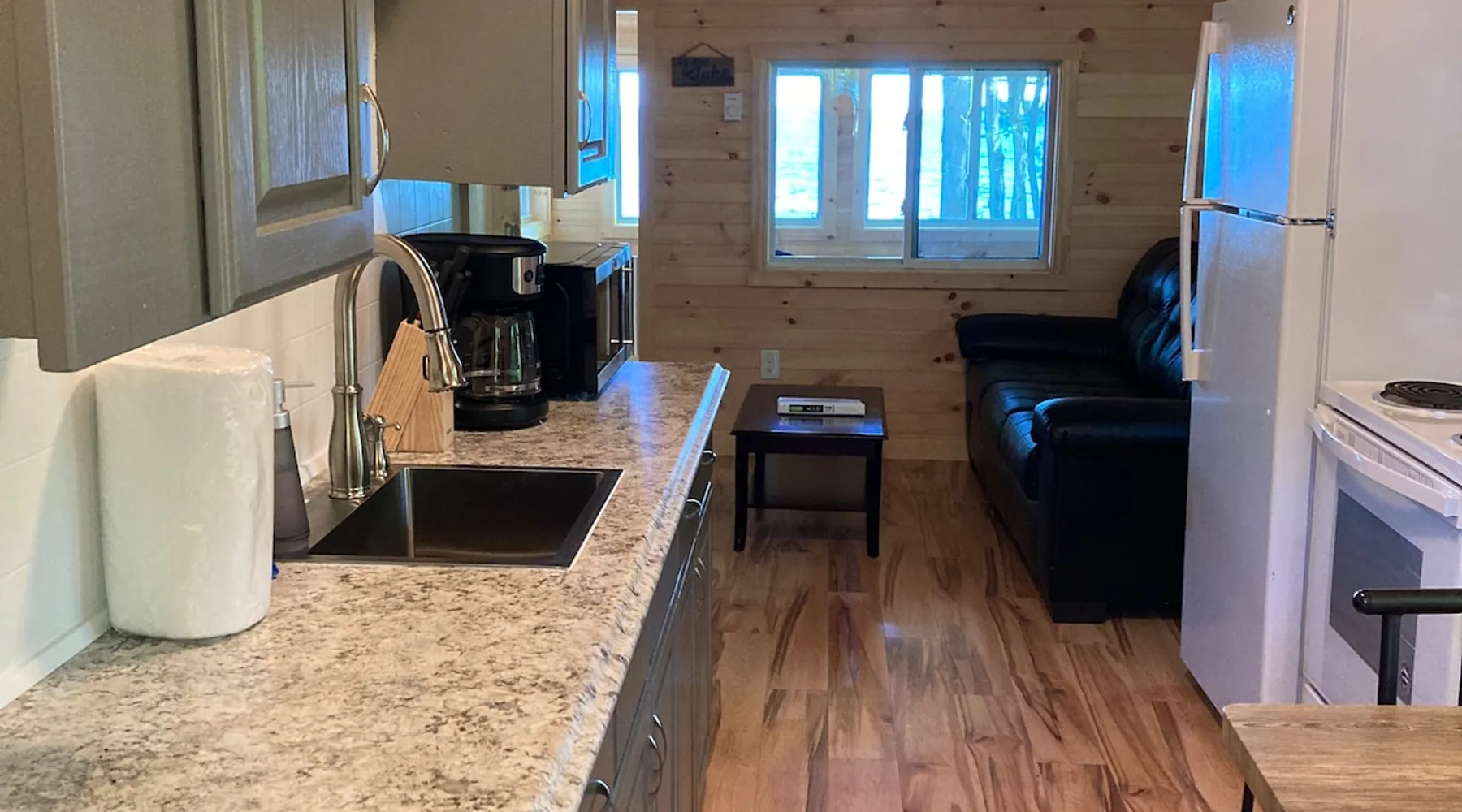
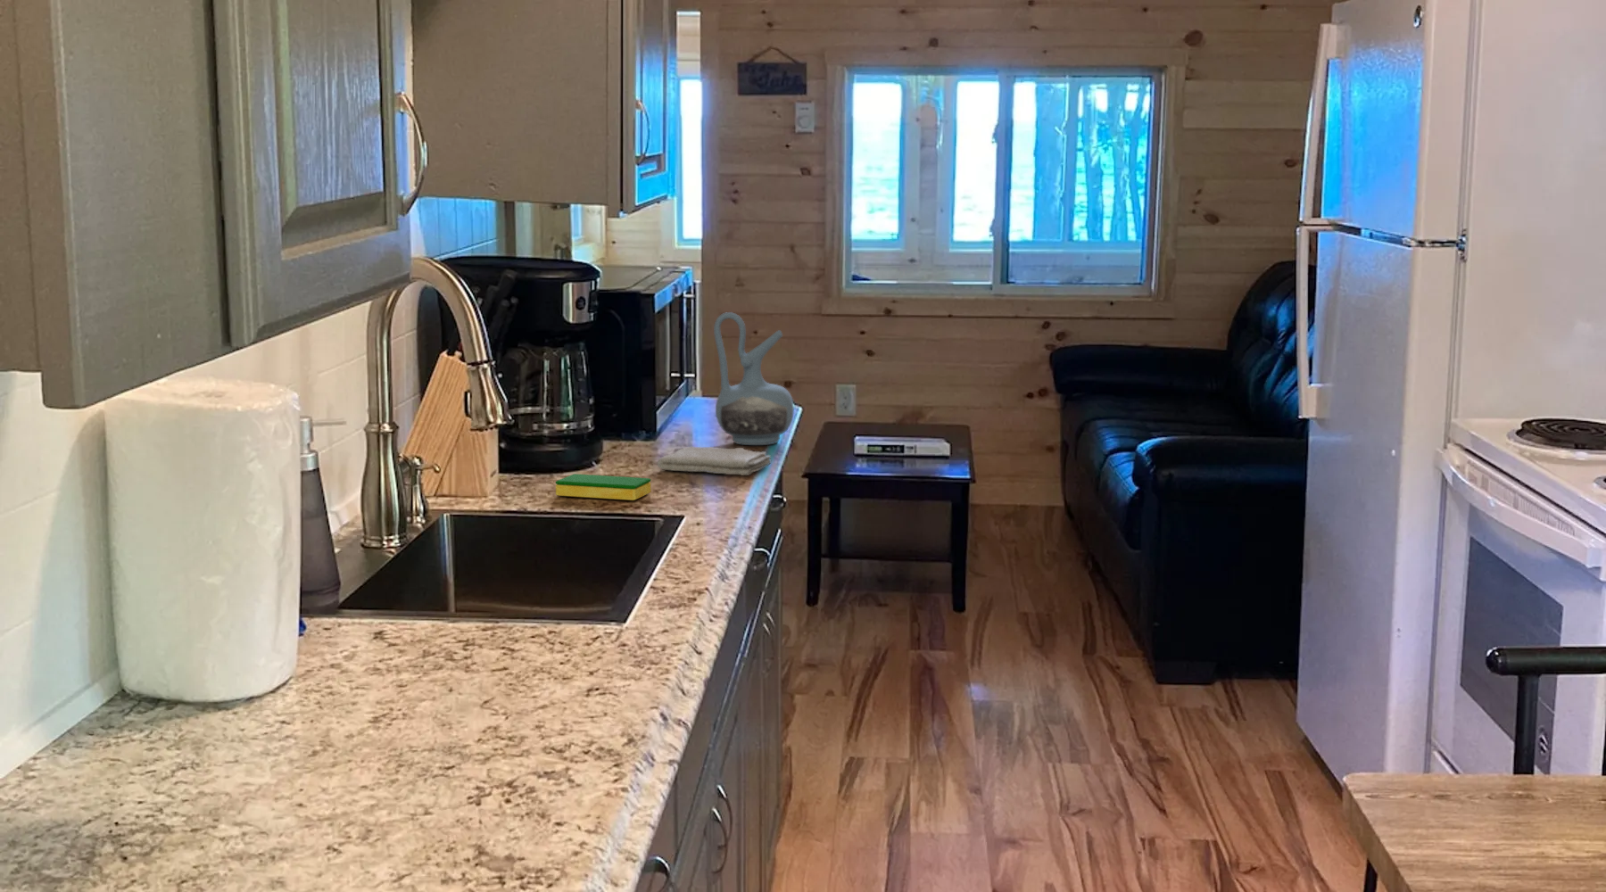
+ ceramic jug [713,311,795,446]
+ washcloth [657,446,772,477]
+ dish sponge [555,472,651,501]
